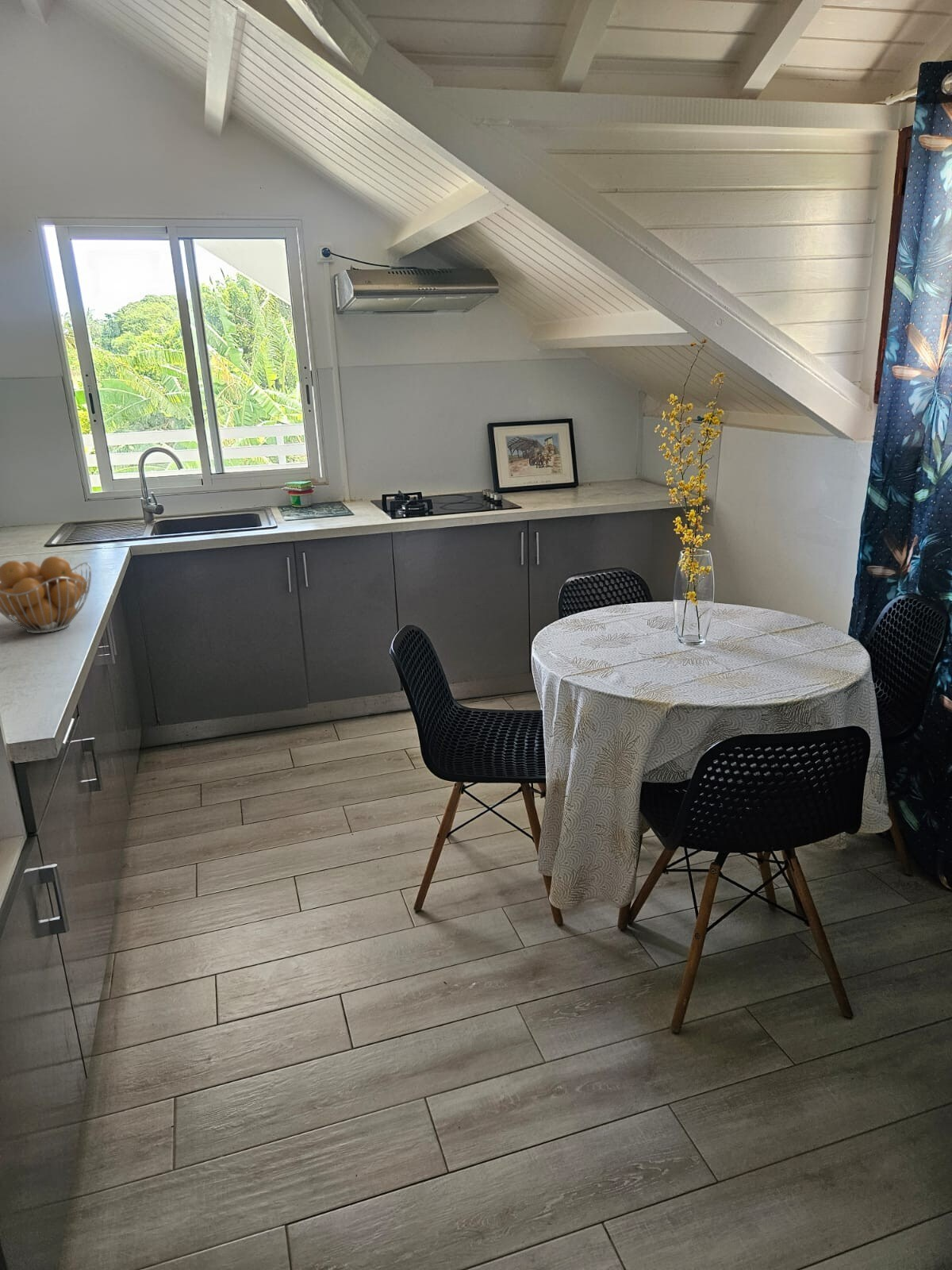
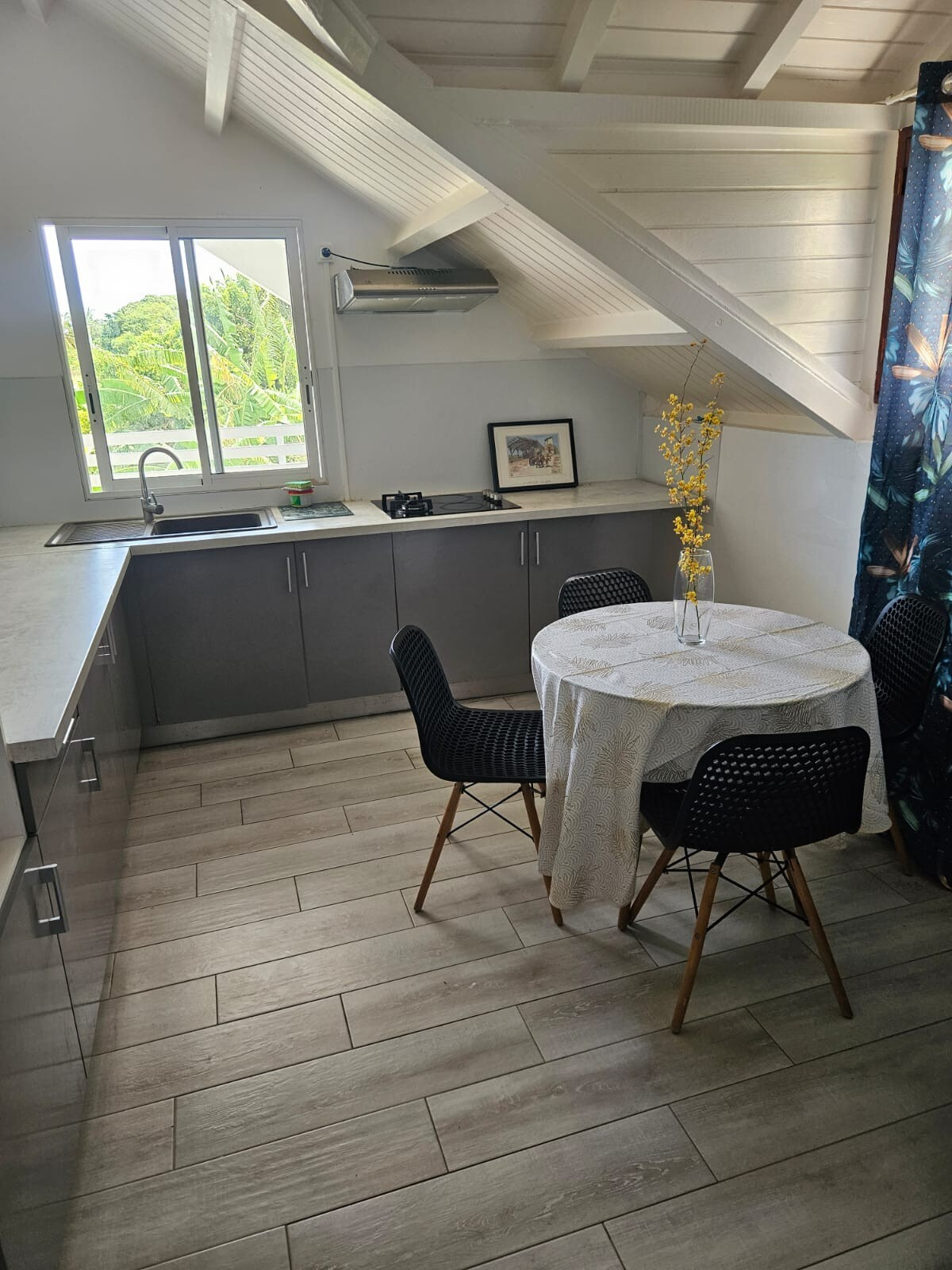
- fruit basket [0,556,92,634]
